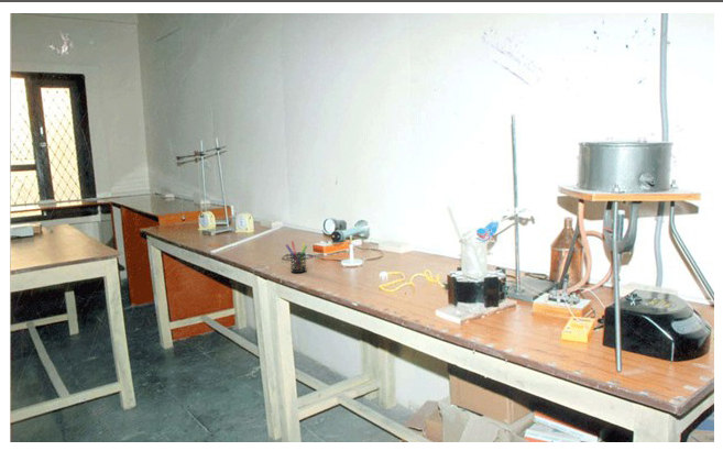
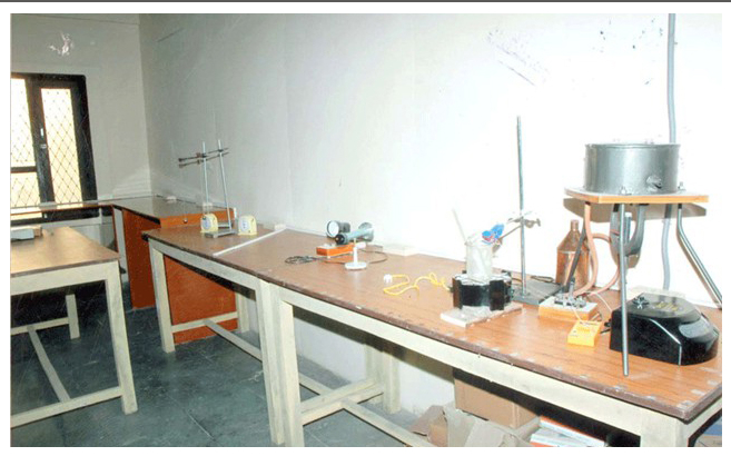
- pen holder [285,240,308,274]
